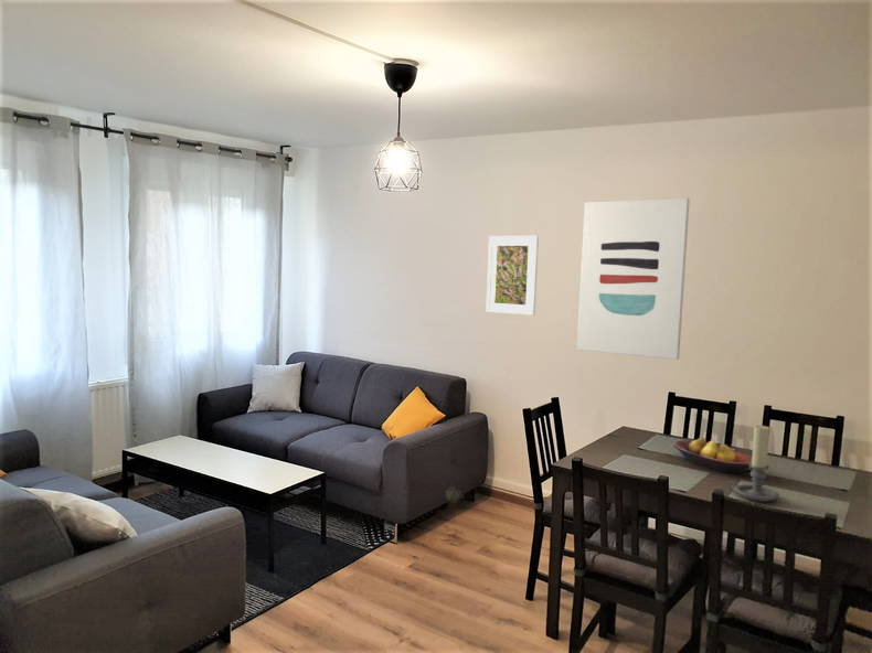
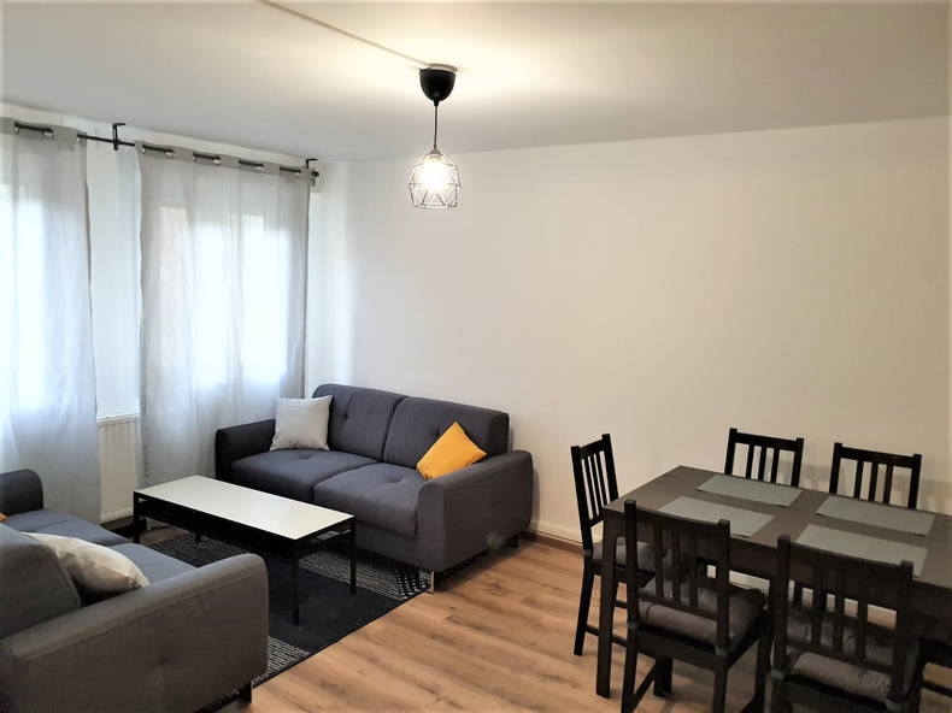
- wall art [576,197,691,361]
- candle holder [726,424,780,503]
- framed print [485,235,540,317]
- fruit bowl [671,437,753,474]
